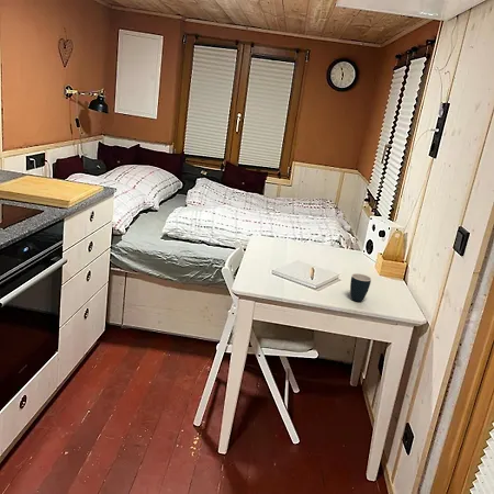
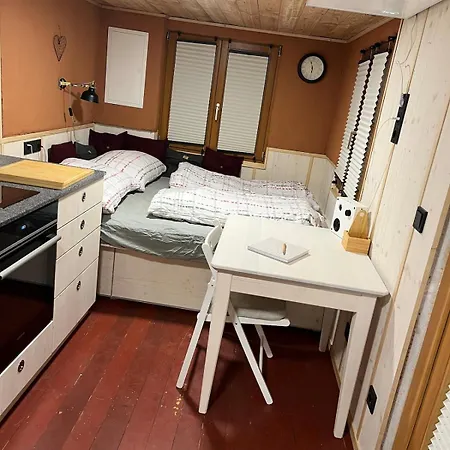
- mug [349,272,372,302]
